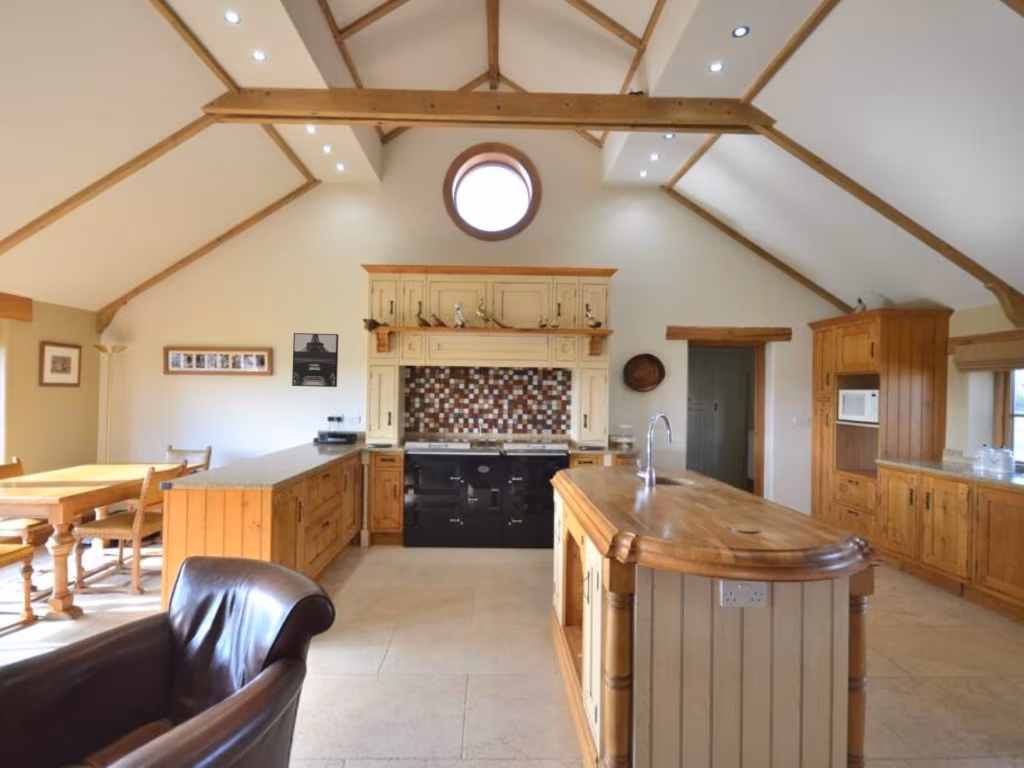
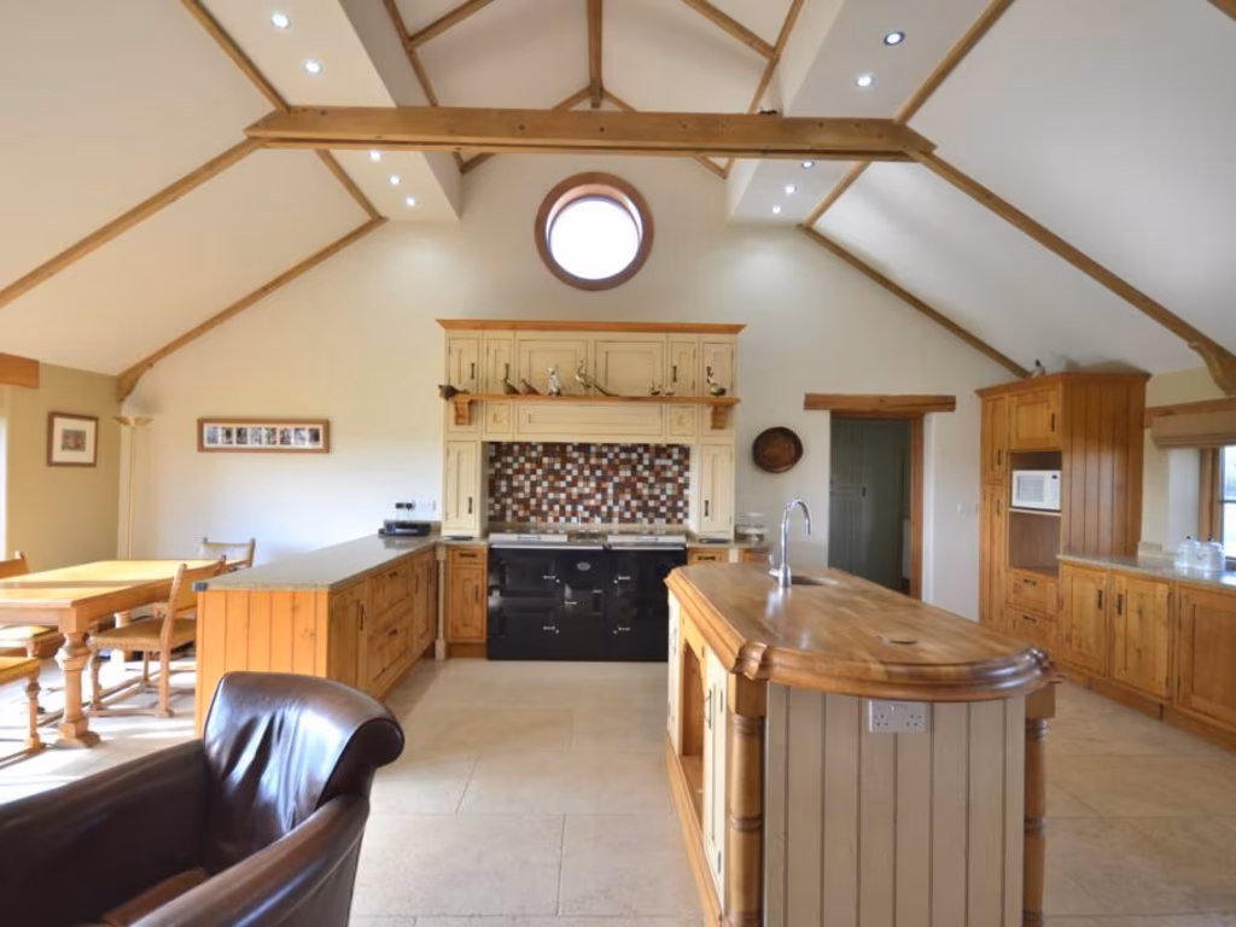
- wall art [291,332,340,388]
